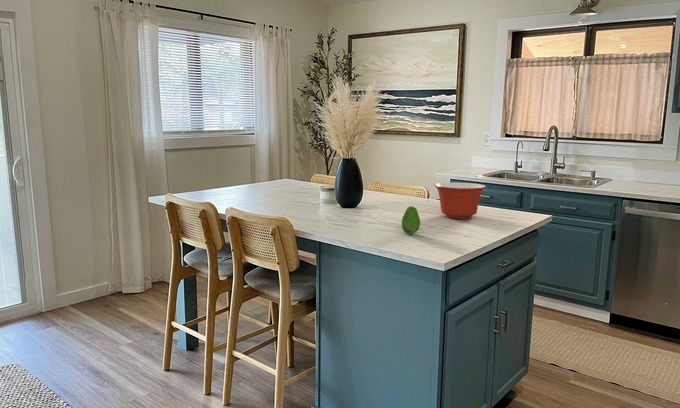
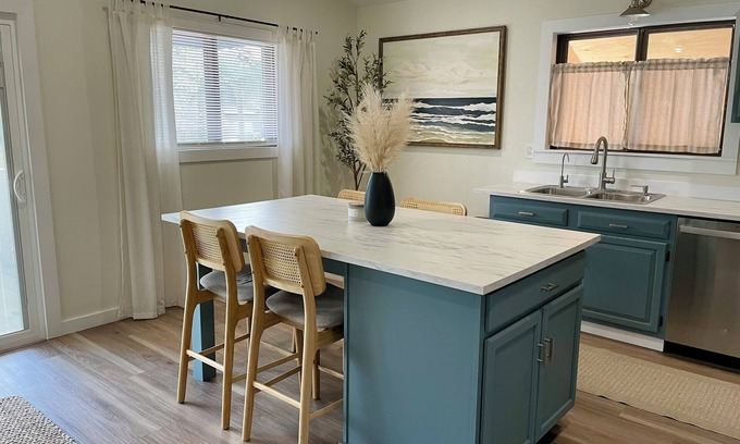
- mixing bowl [434,182,487,220]
- fruit [401,205,421,235]
